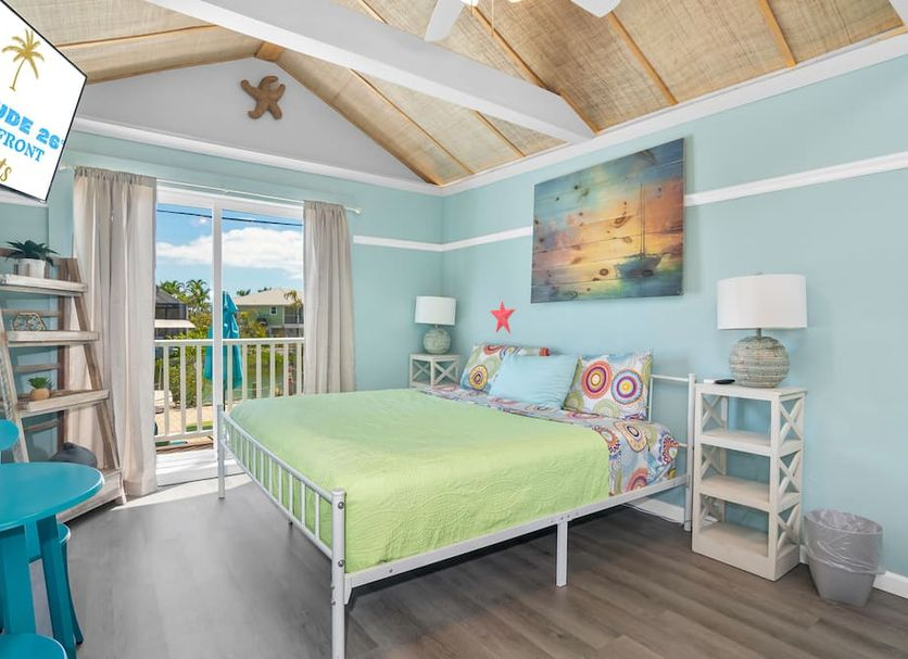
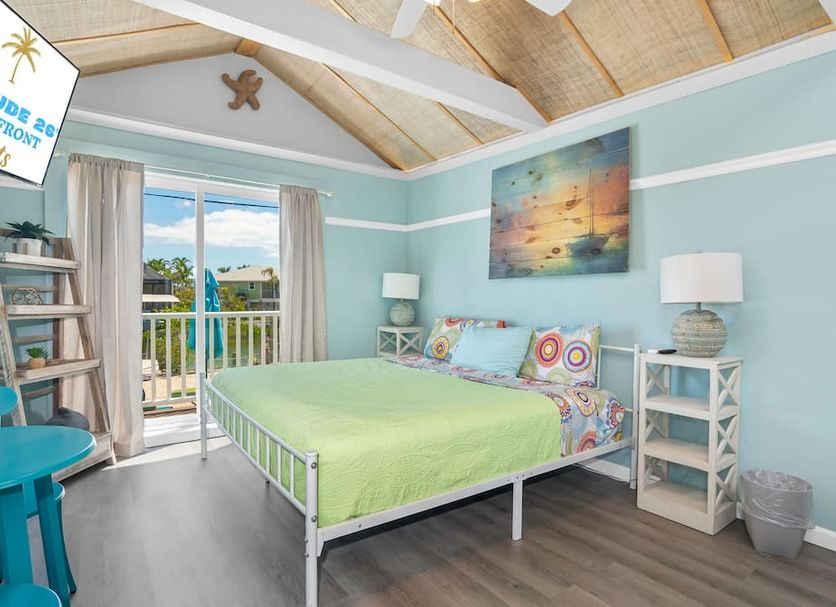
- decorative star [490,300,516,334]
